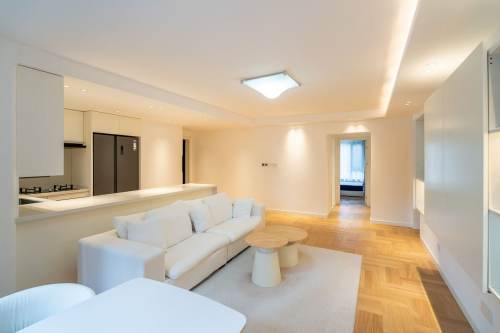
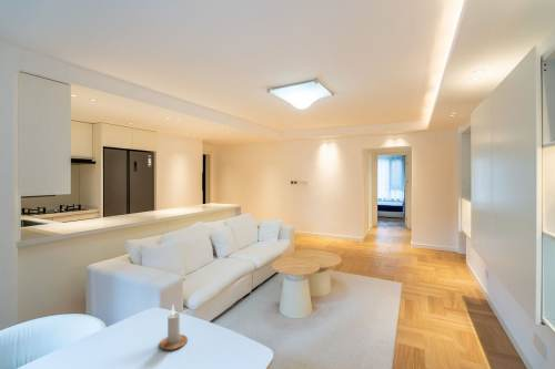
+ candle [159,305,189,351]
